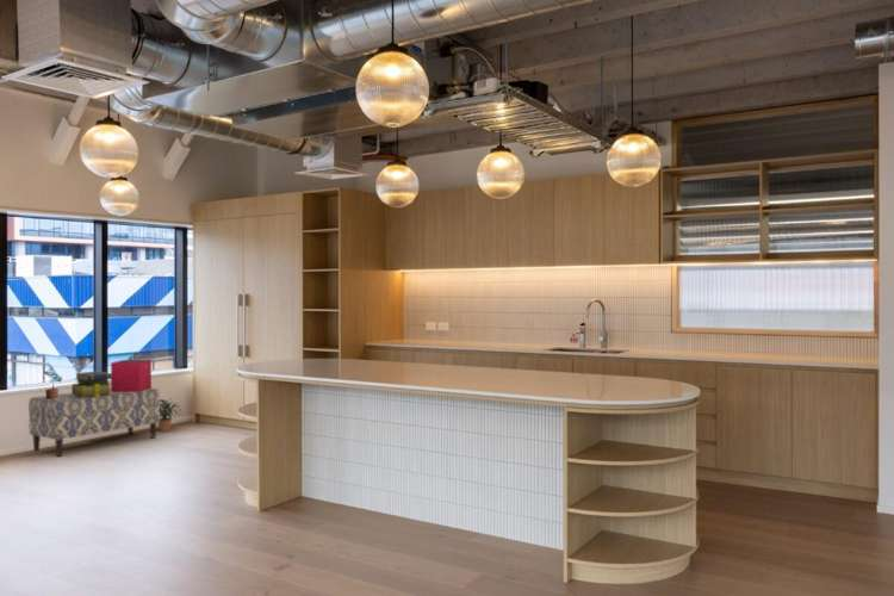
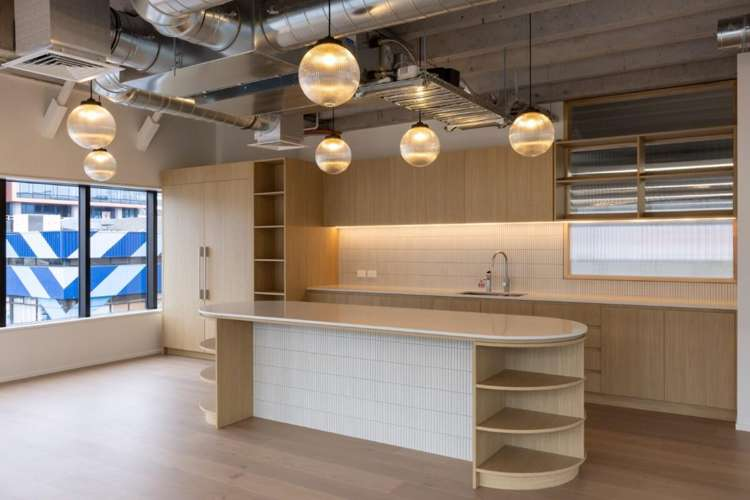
- bench [27,387,161,458]
- potted plant [157,397,184,432]
- potted plant [43,370,63,399]
- storage bin [110,359,153,392]
- stack of books [70,370,112,398]
